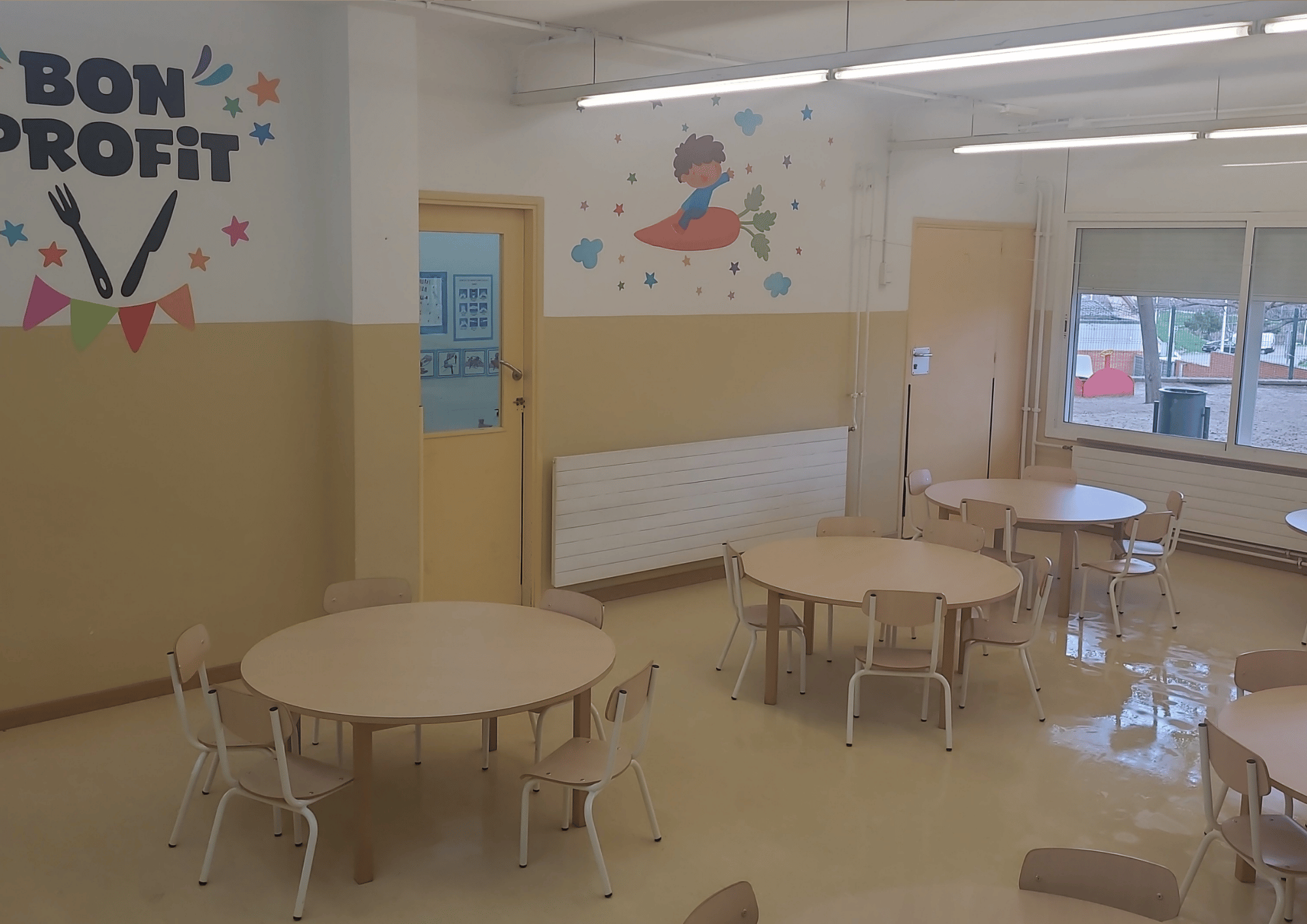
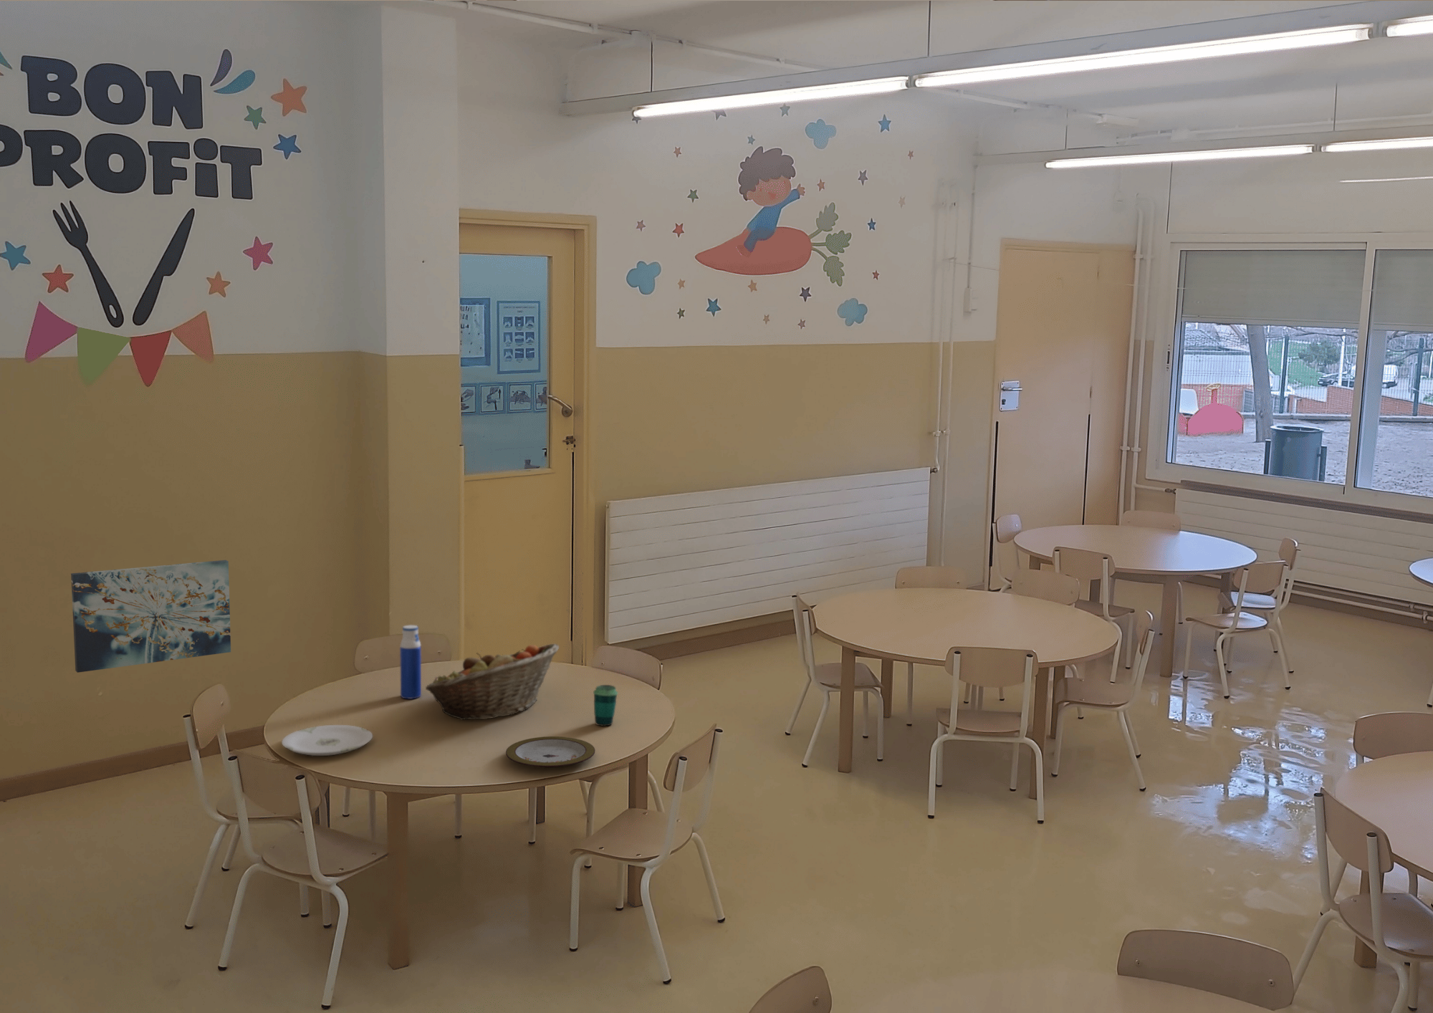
+ plate [281,725,373,756]
+ fruit basket [425,644,559,720]
+ plate [505,736,596,769]
+ water bottle [399,625,422,699]
+ wall art [70,559,231,673]
+ cup [592,684,618,727]
